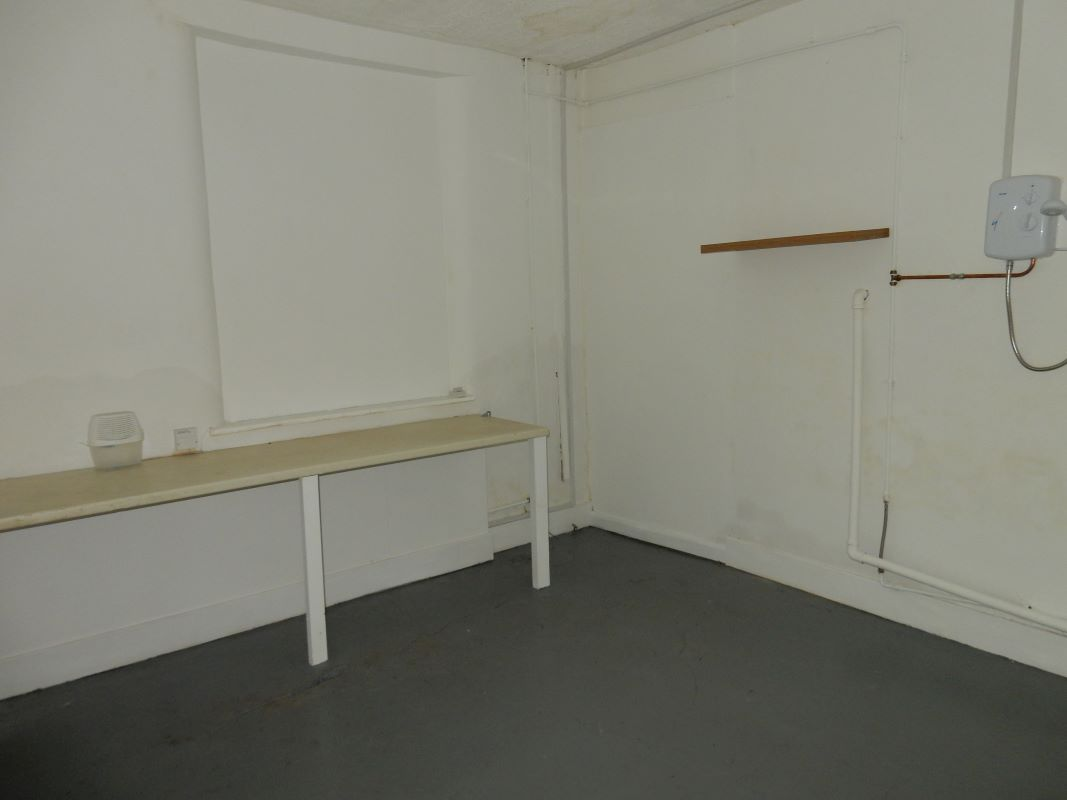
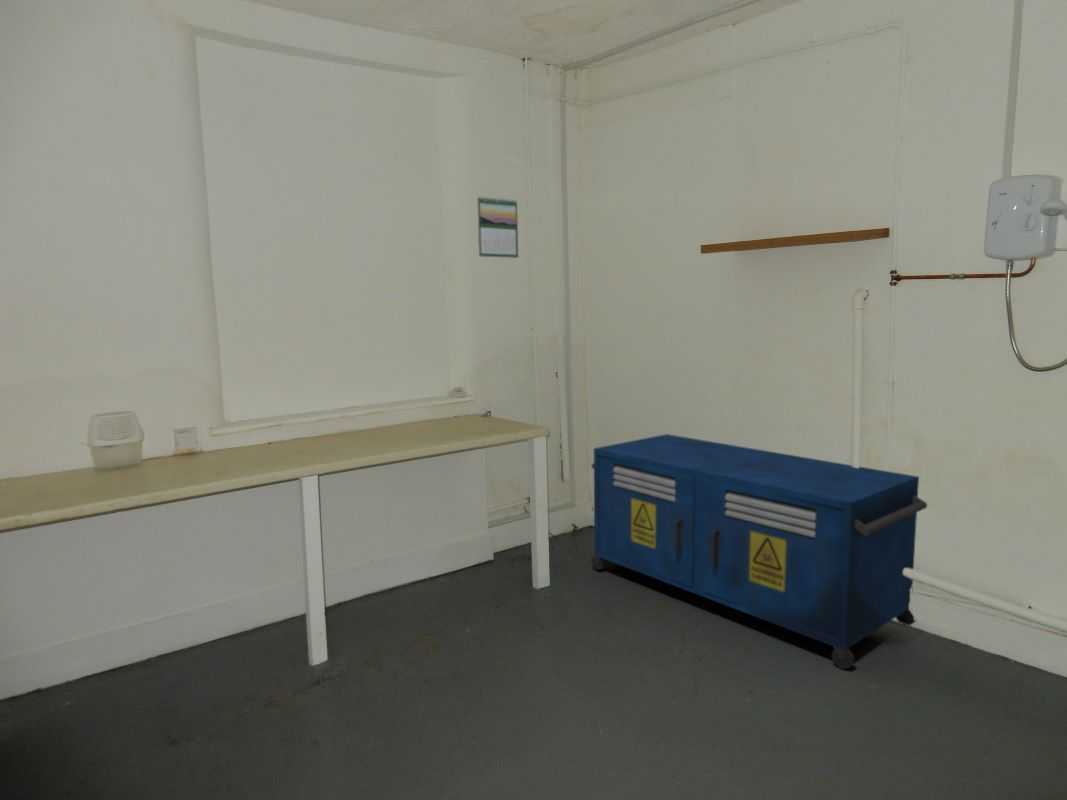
+ storage cabinet [591,433,928,670]
+ calendar [476,195,519,259]
